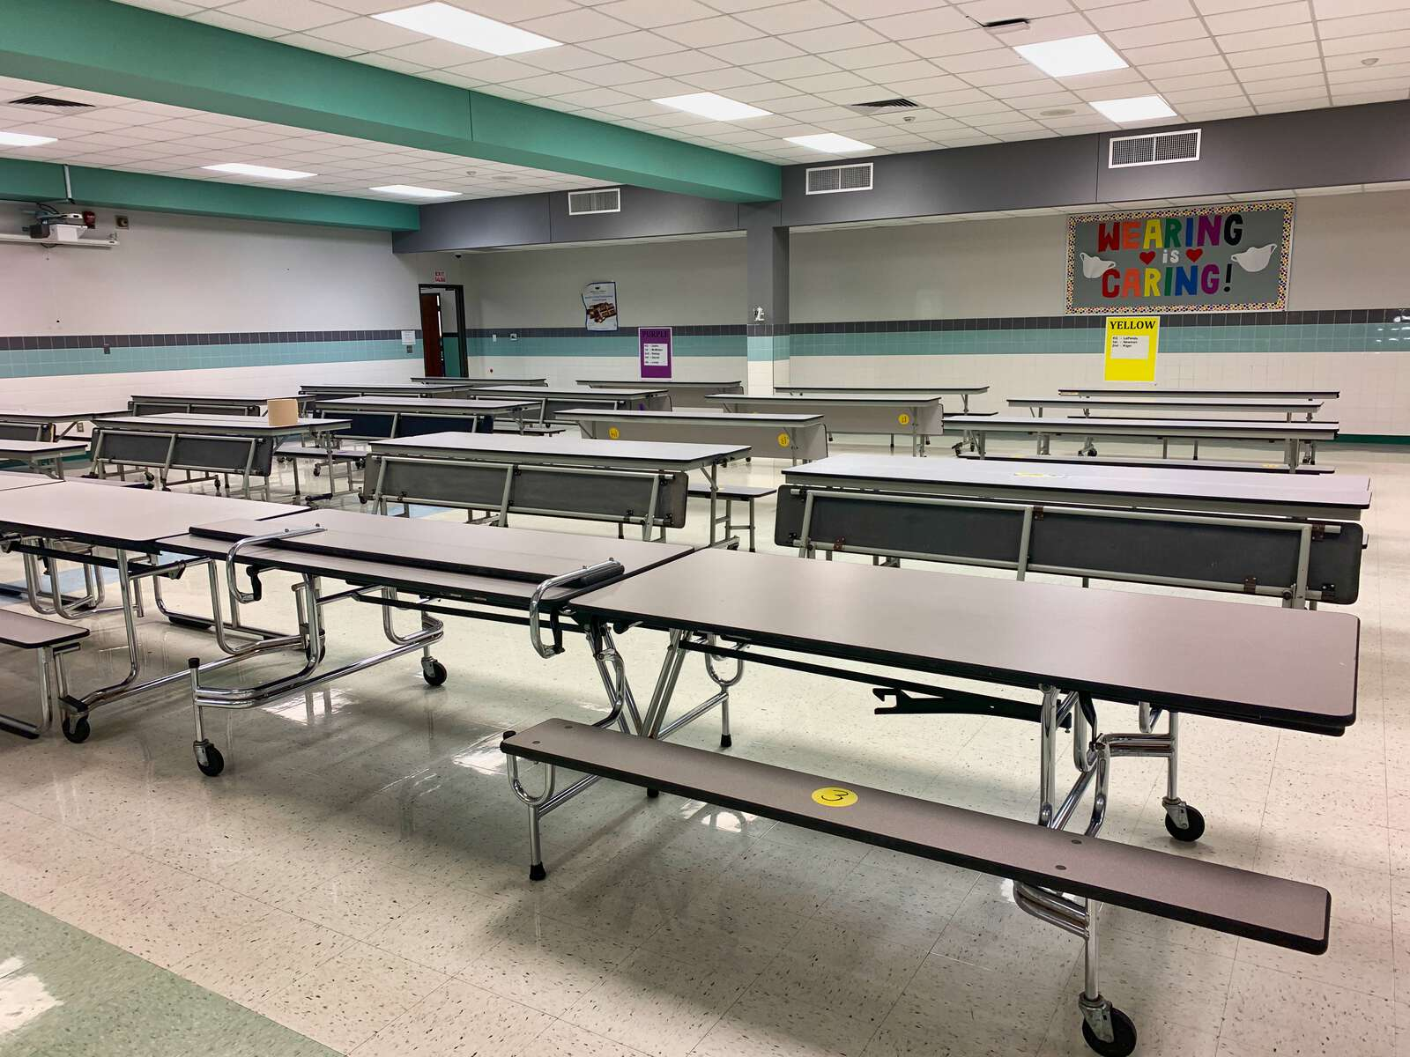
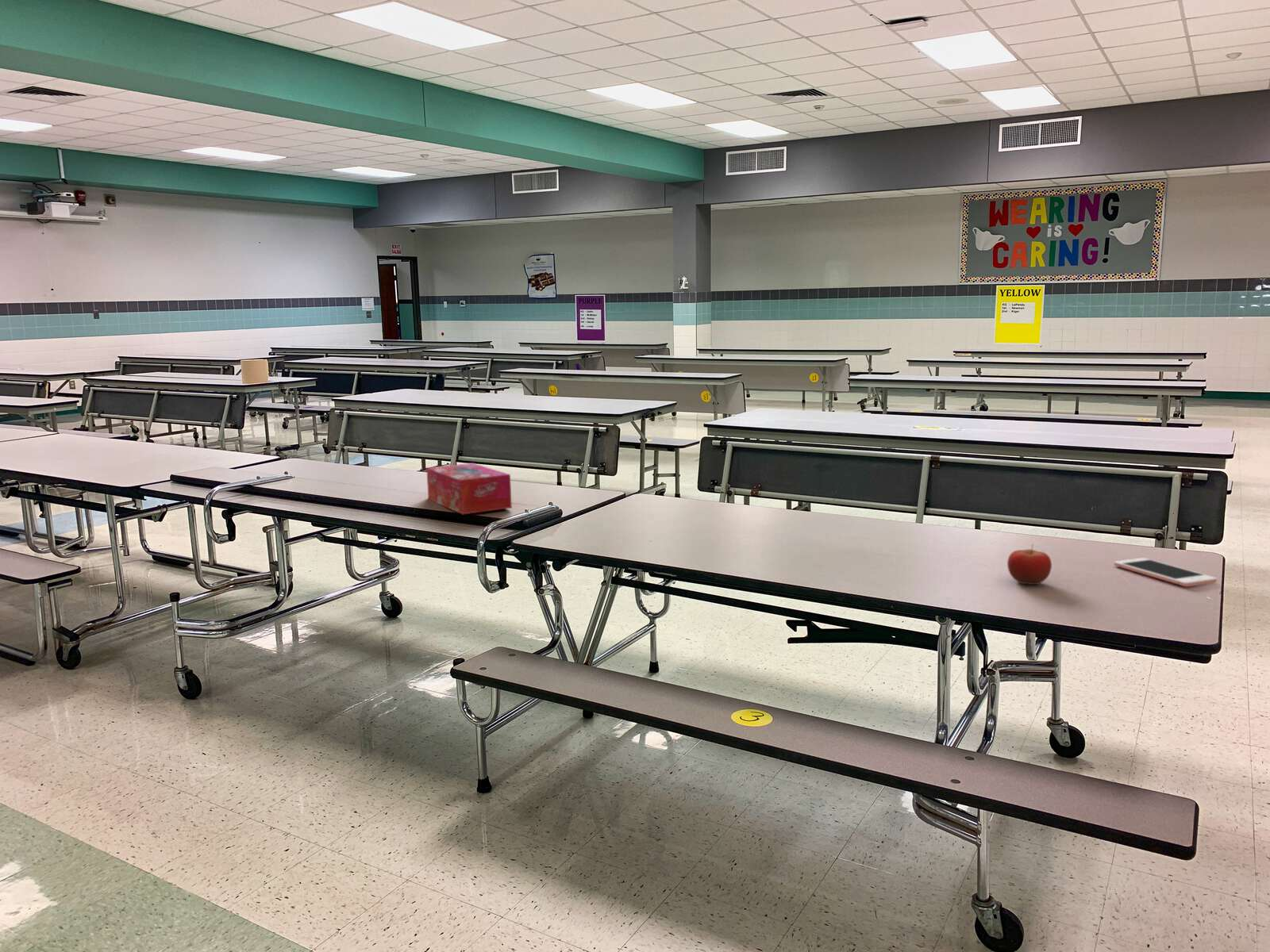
+ fruit [1006,544,1053,585]
+ cell phone [1113,557,1218,587]
+ tissue box [425,463,513,515]
